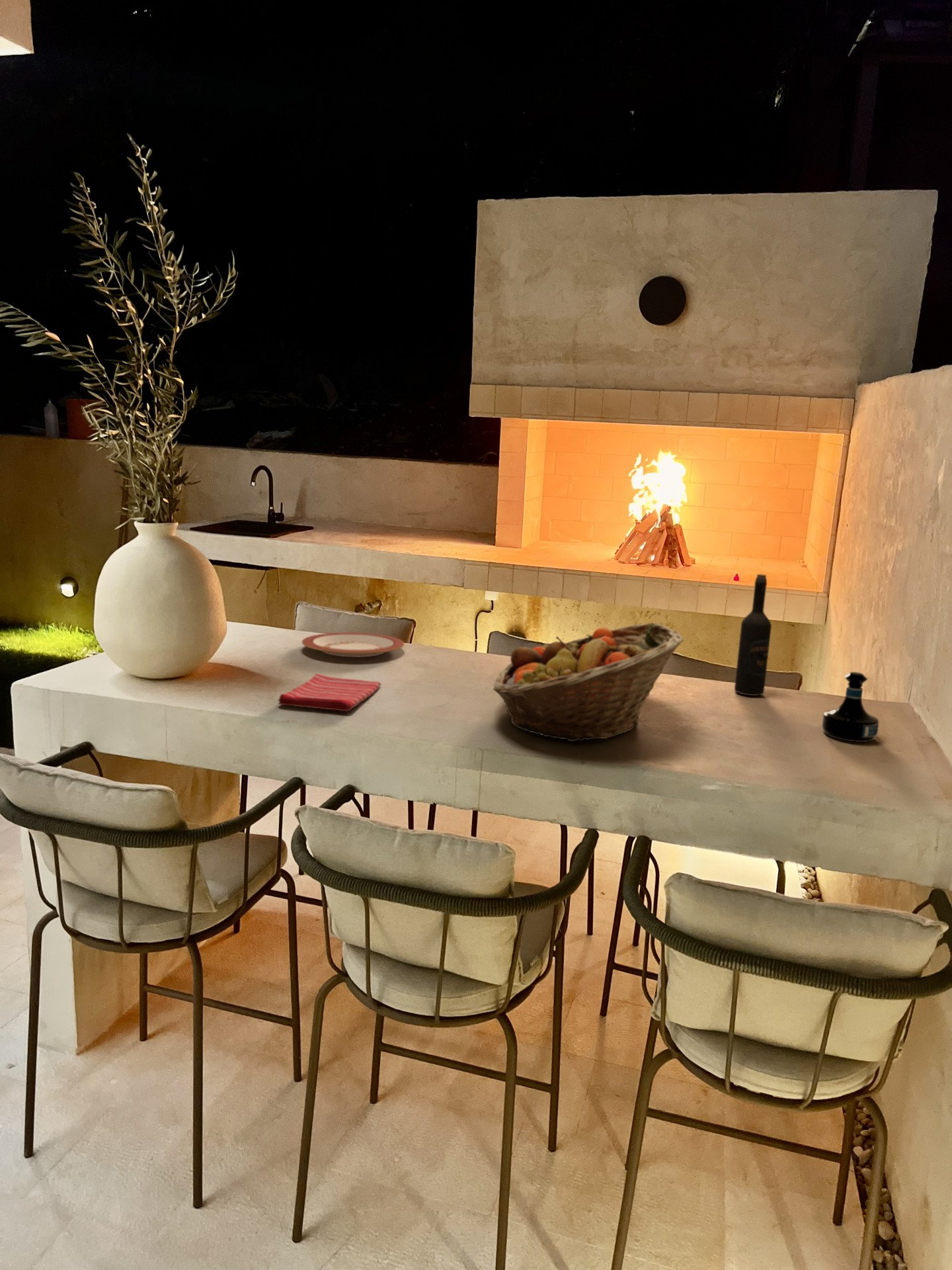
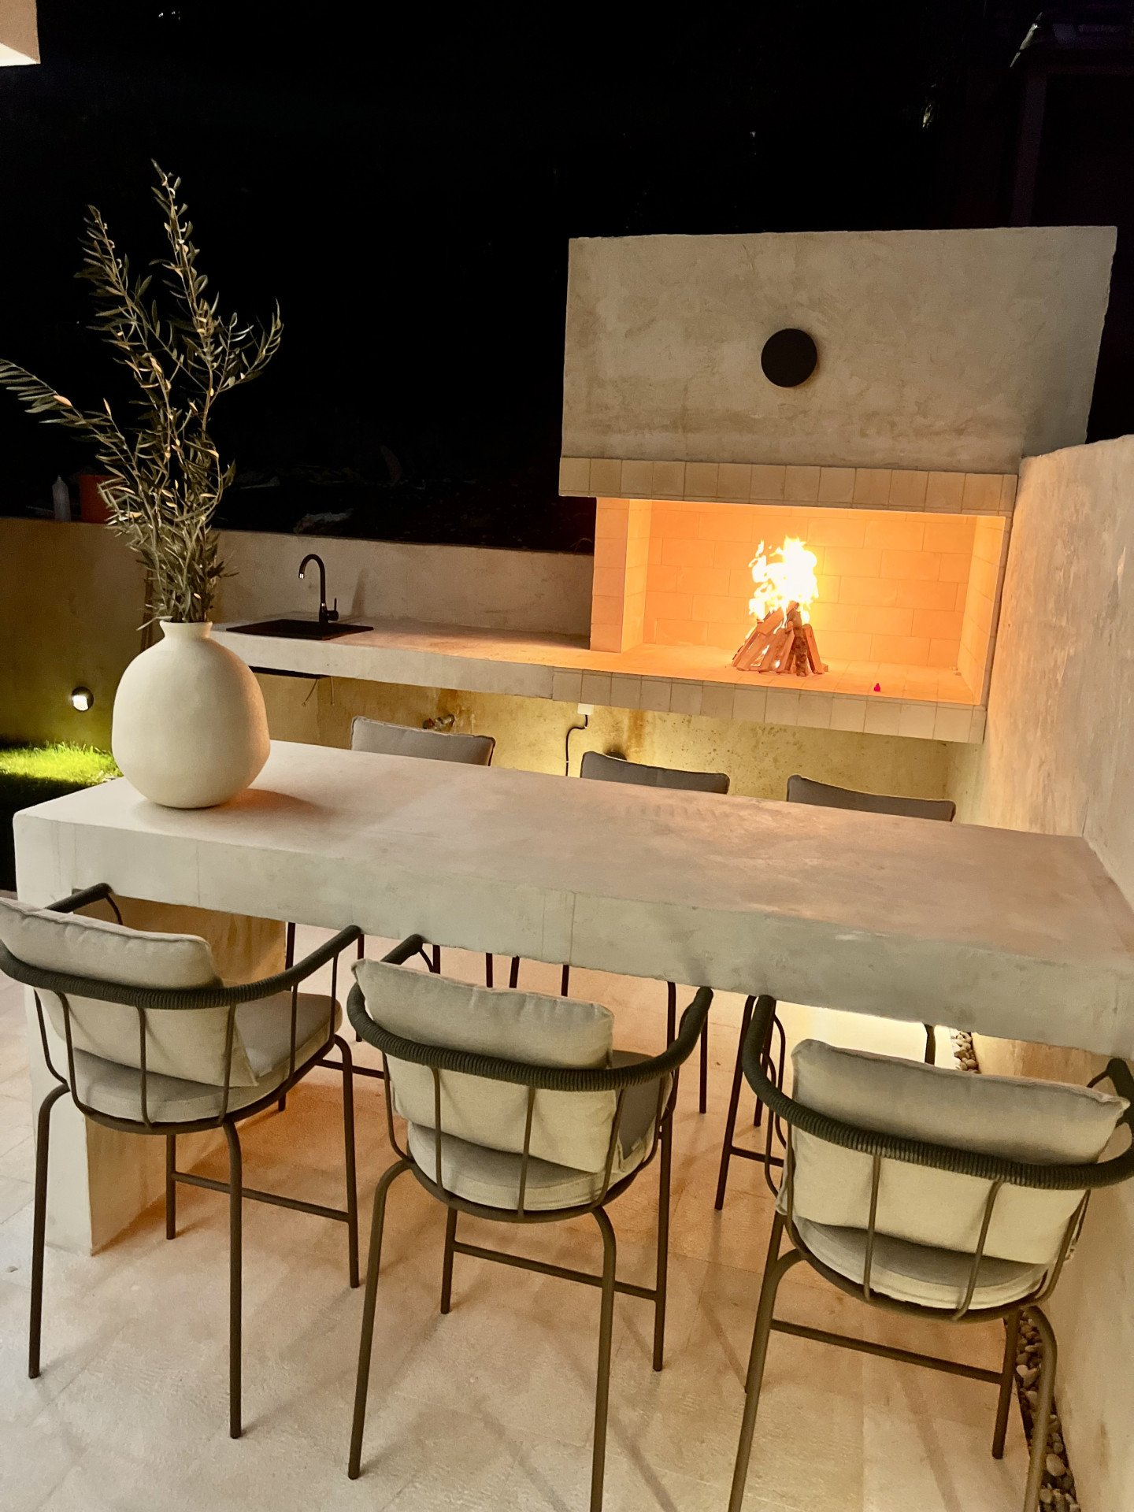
- dish towel [278,673,381,712]
- tequila bottle [821,671,879,743]
- fruit basket [493,622,684,742]
- wine bottle [734,573,772,697]
- plate [301,632,405,657]
